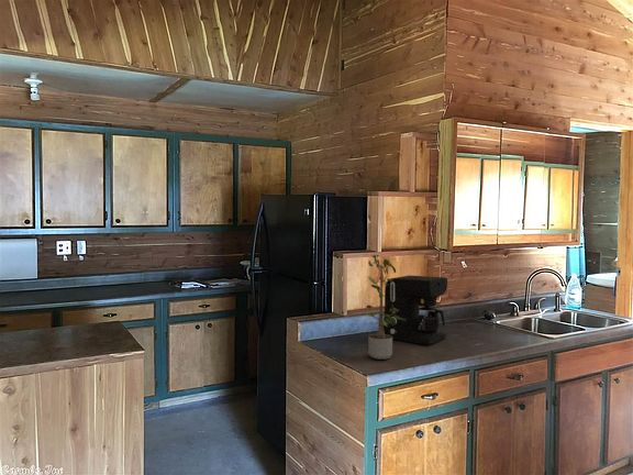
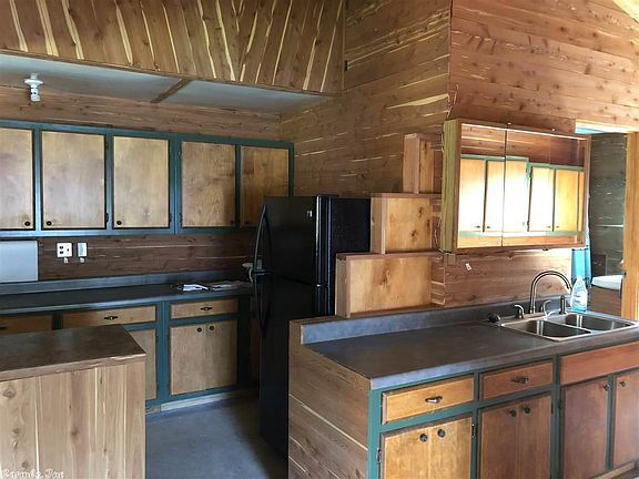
- potted plant [362,253,407,361]
- coffee maker [384,275,448,346]
